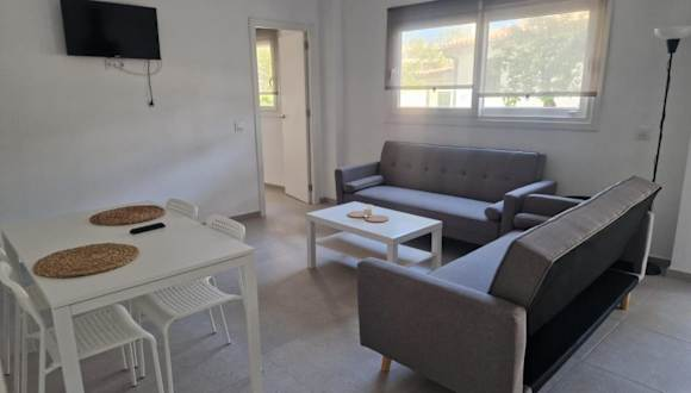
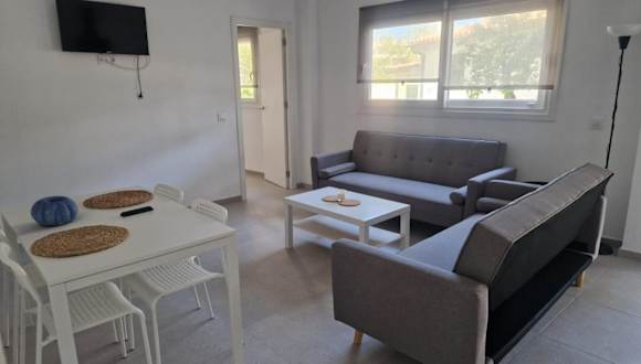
+ decorative bowl [30,195,80,227]
